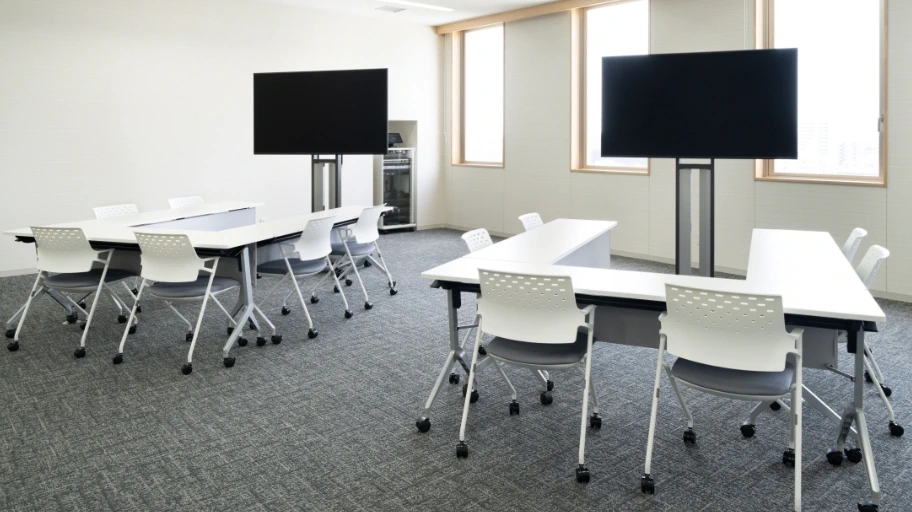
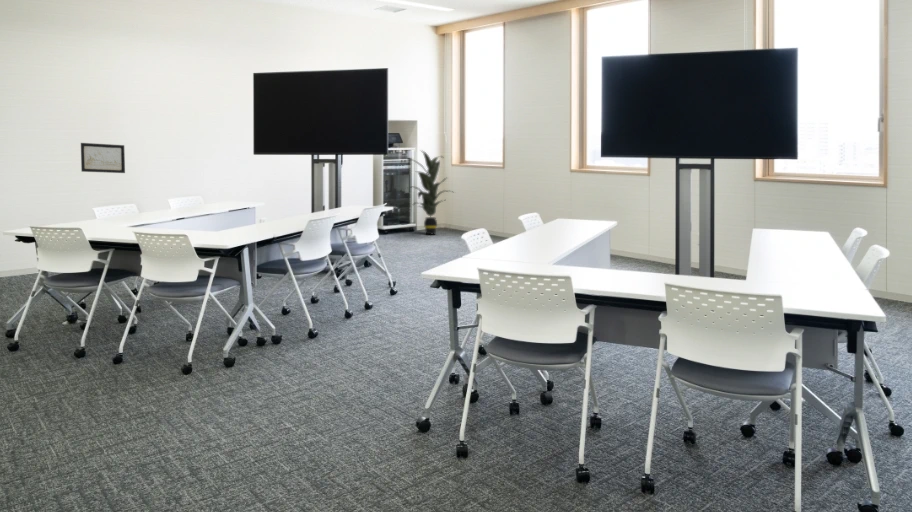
+ indoor plant [405,149,456,235]
+ wall art [80,142,126,174]
